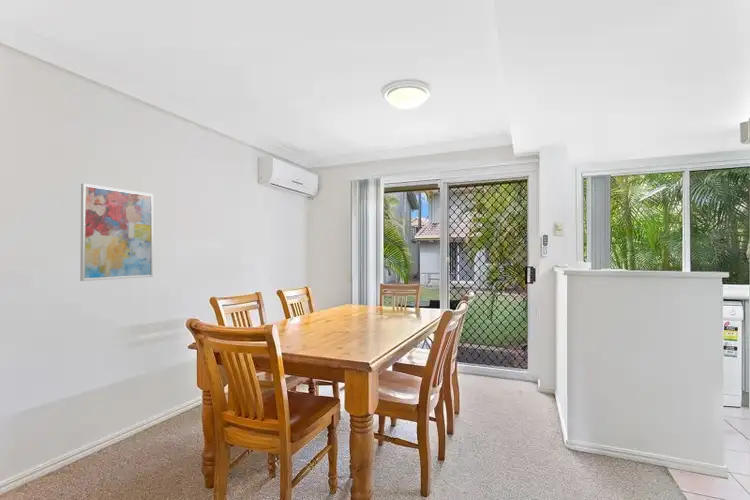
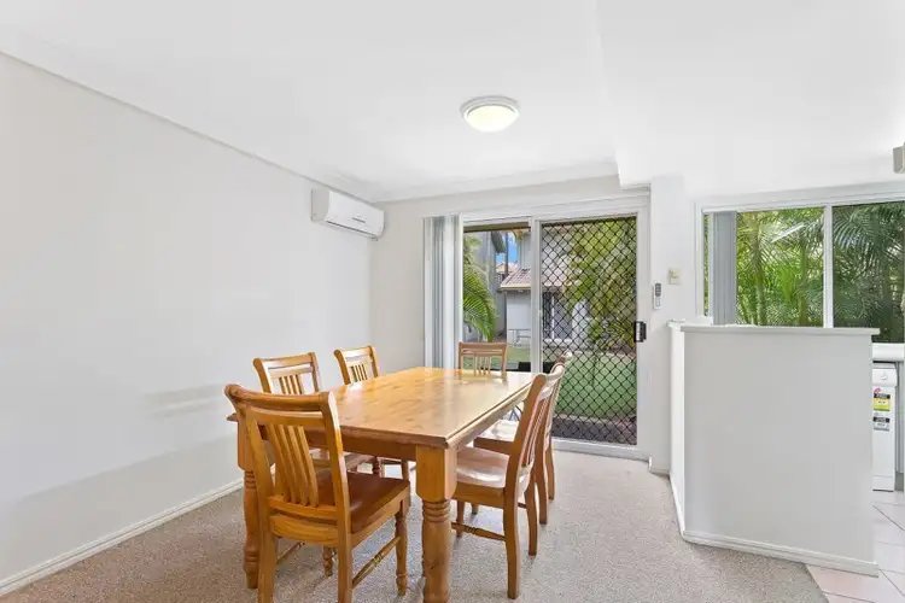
- wall art [79,183,154,282]
